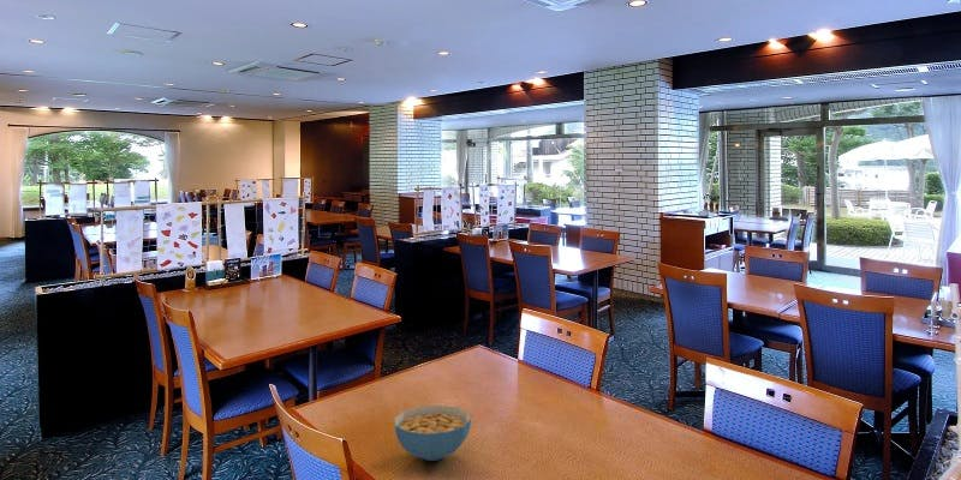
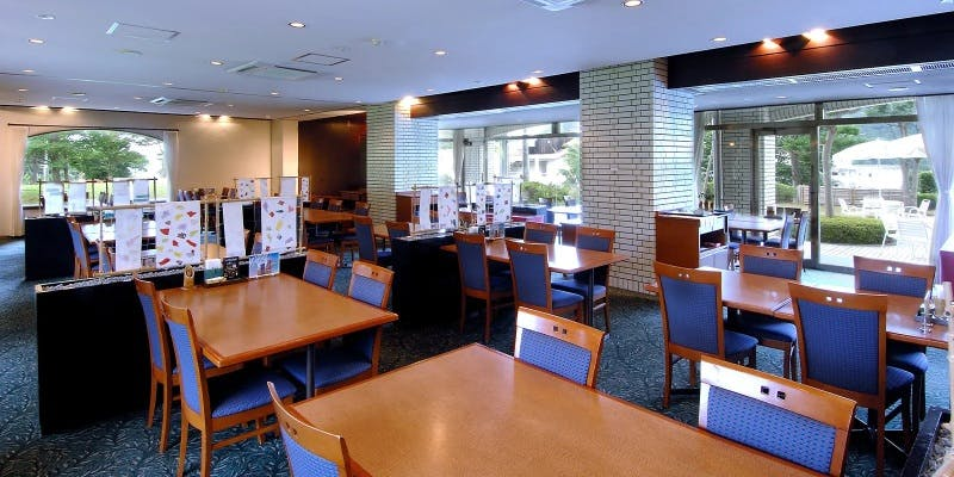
- cereal bowl [393,404,472,462]
